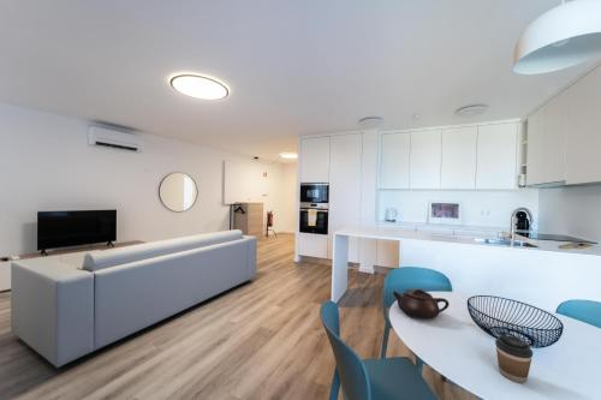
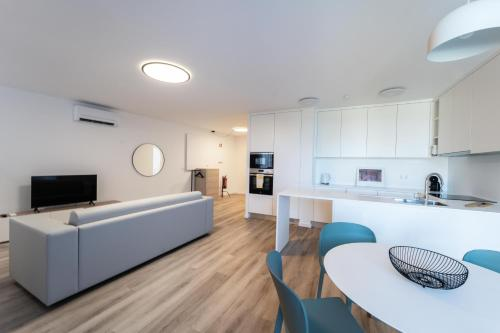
- coffee cup [494,333,534,384]
- teapot [392,288,451,320]
